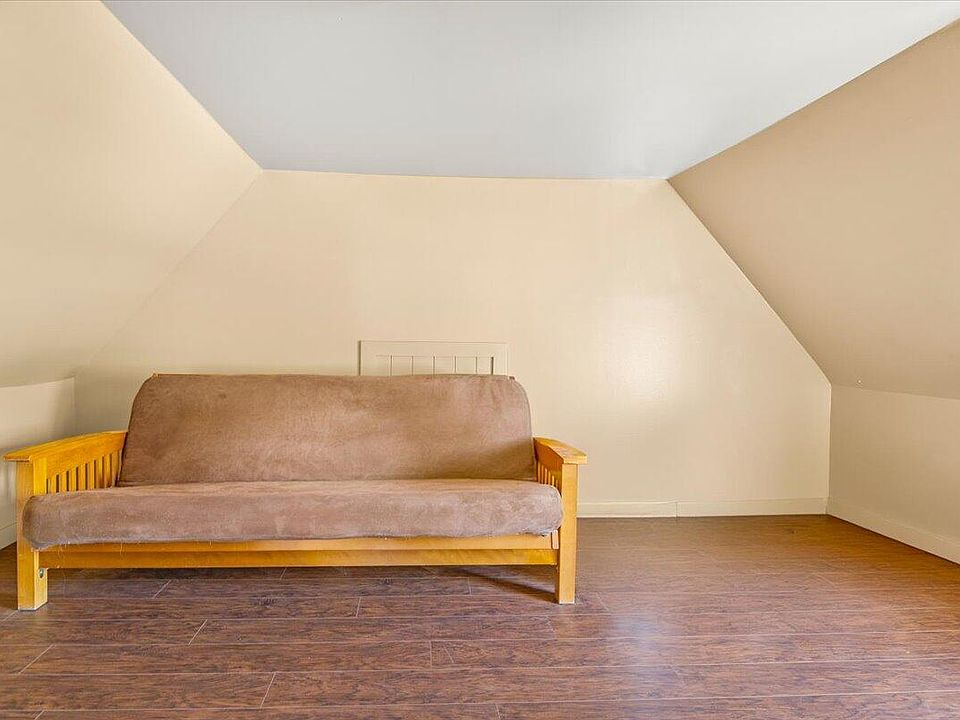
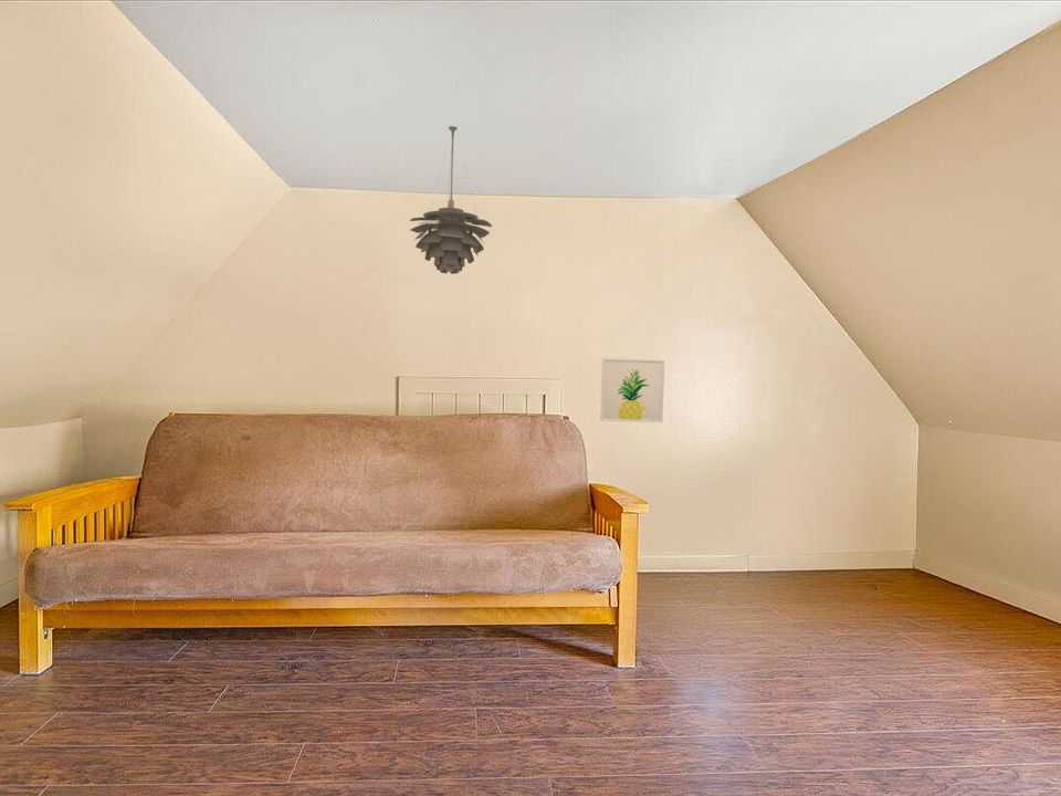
+ wall art [599,357,665,423]
+ pendant light [409,125,493,275]
